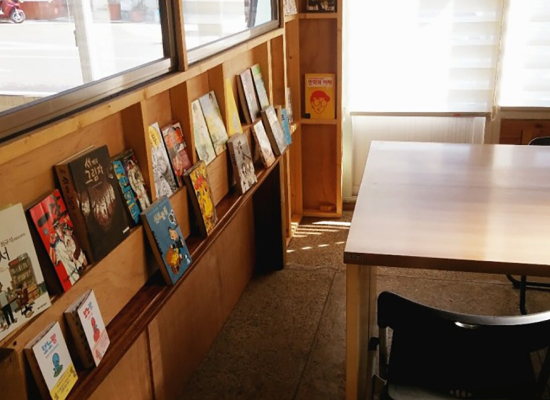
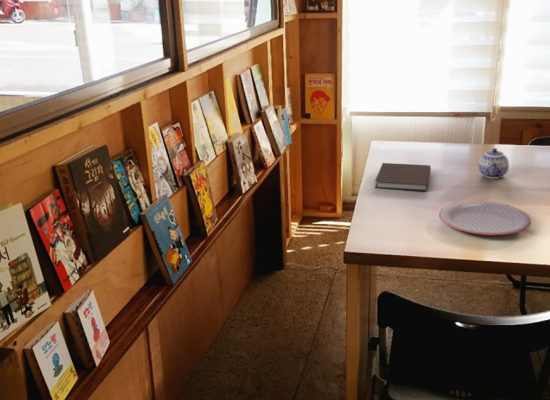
+ plate [438,200,532,236]
+ notebook [374,162,432,192]
+ teapot [477,147,510,180]
